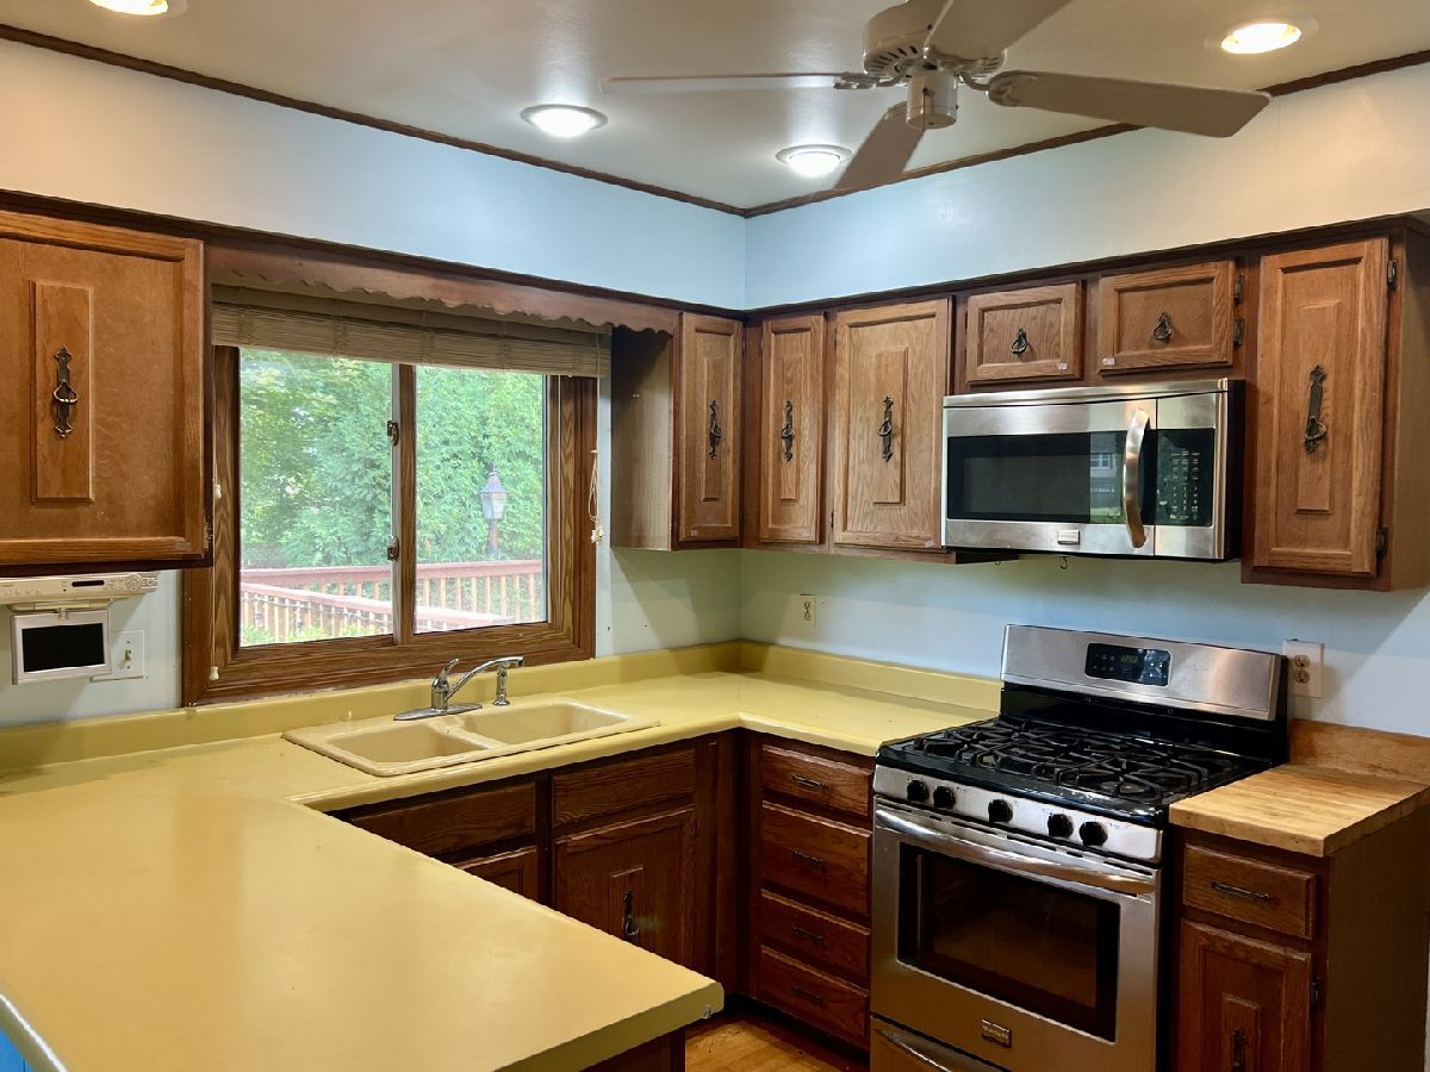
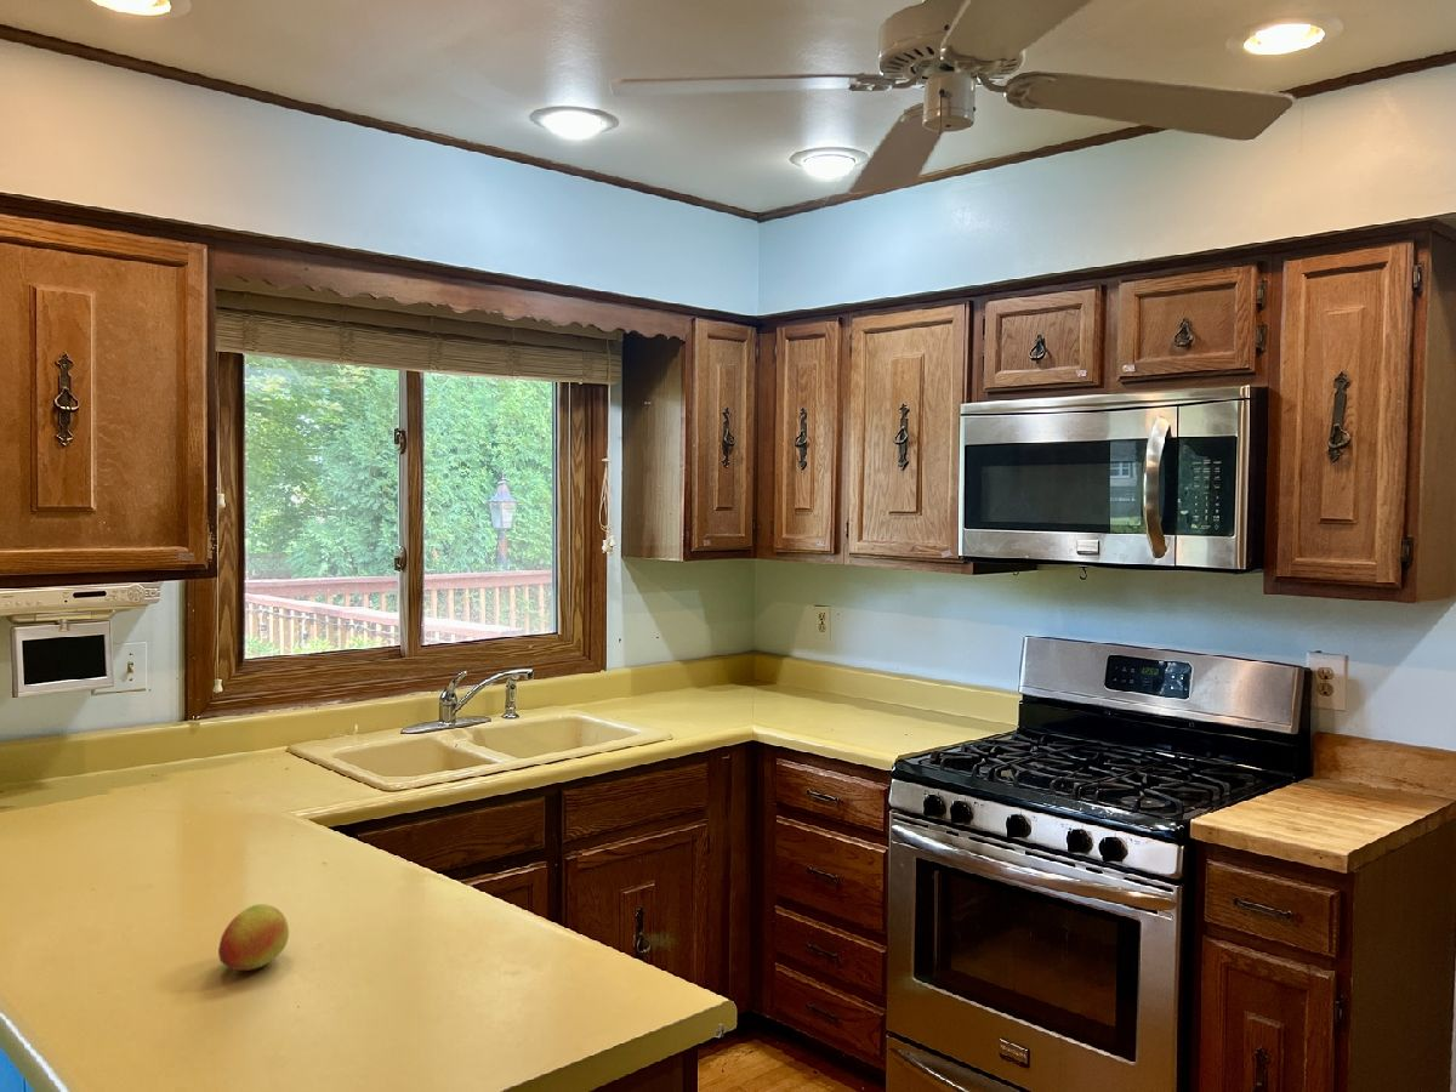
+ fruit [217,903,290,972]
